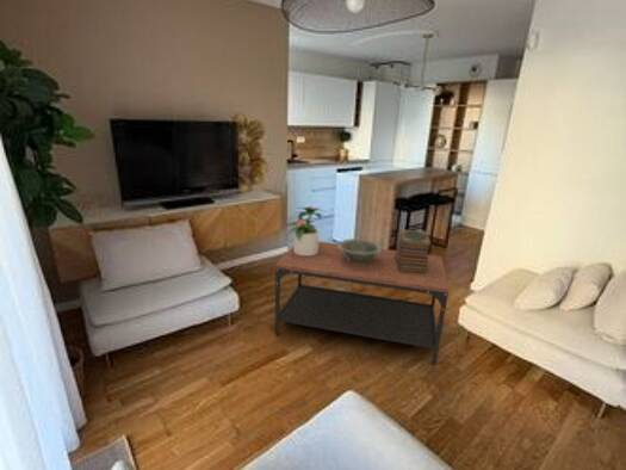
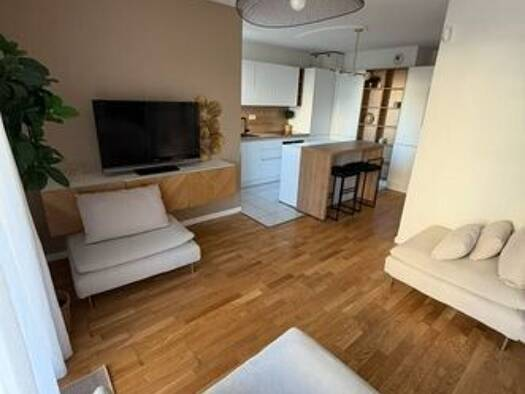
- potted plant [286,205,329,255]
- coffee table [274,240,450,366]
- decorative bowl [337,237,383,265]
- book stack [395,228,433,273]
